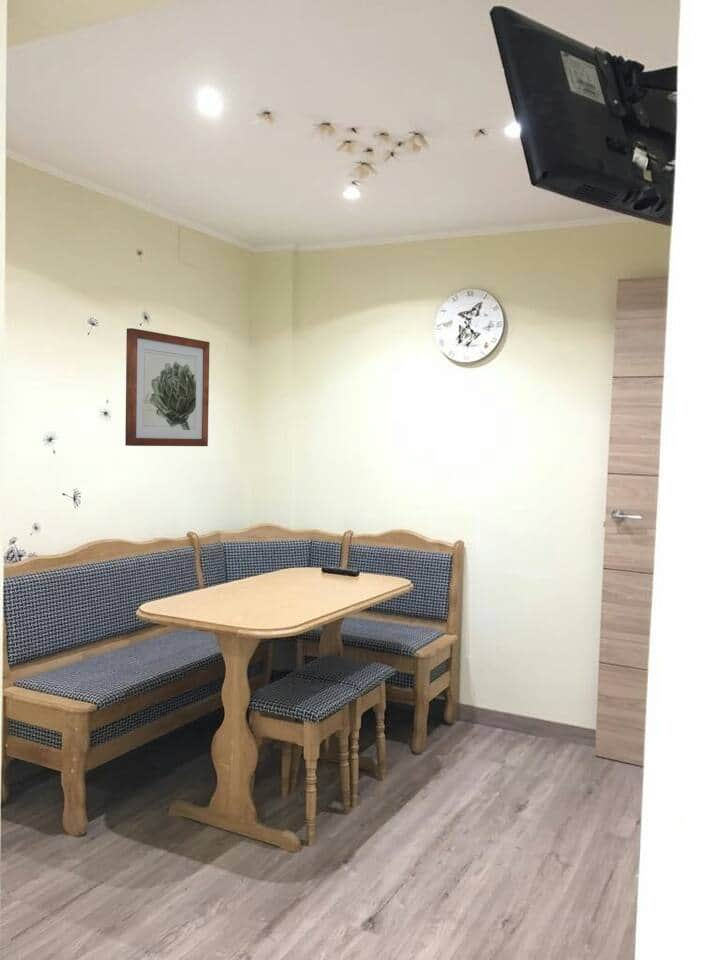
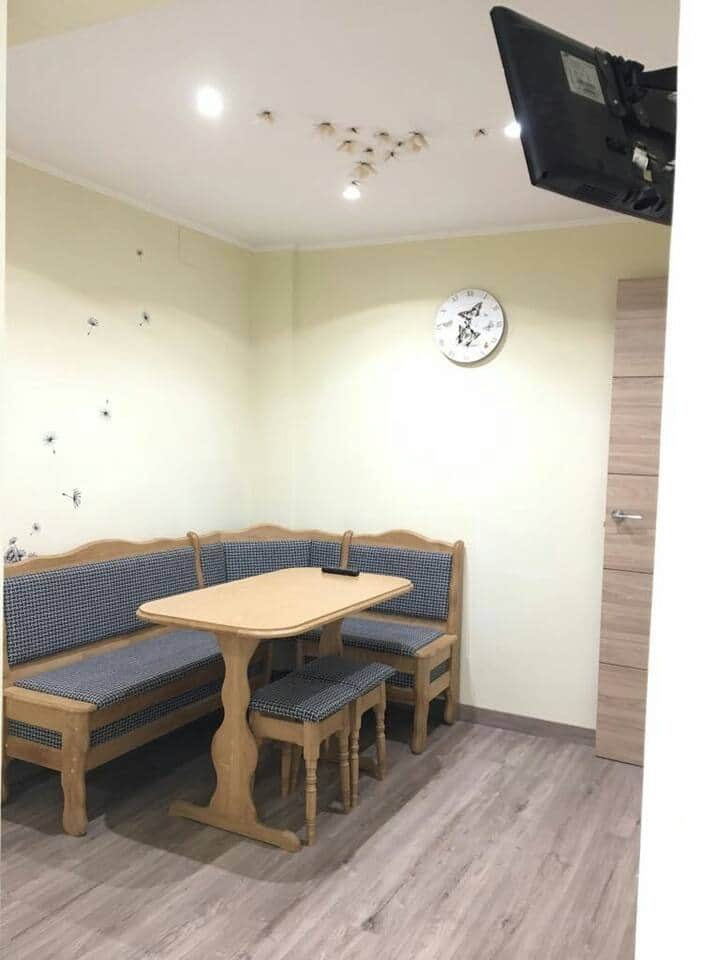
- wall art [124,327,211,447]
